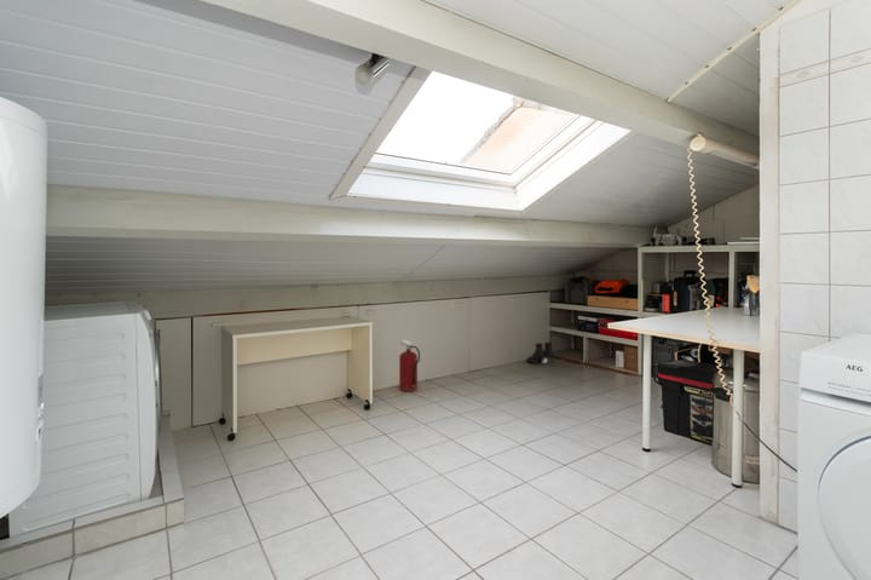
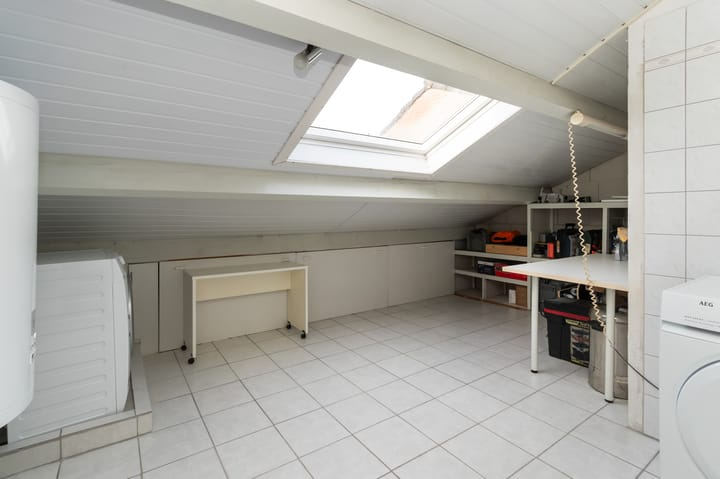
- fire extinguisher [398,339,421,392]
- boots [525,341,555,364]
